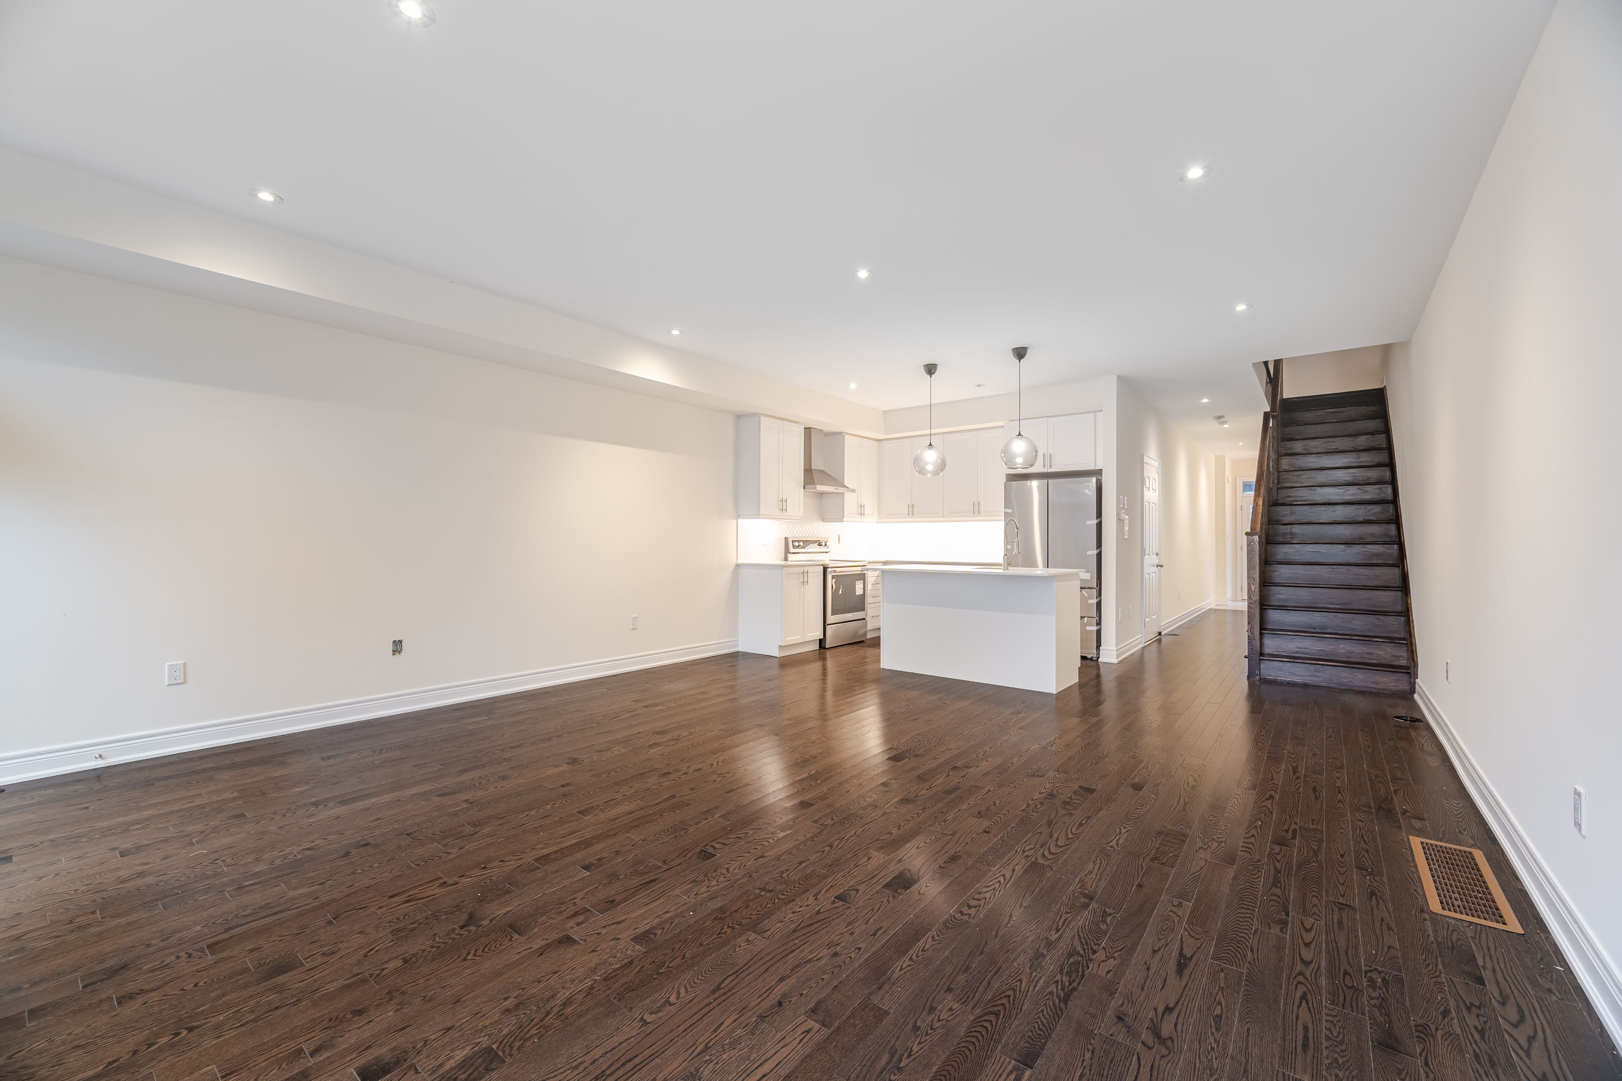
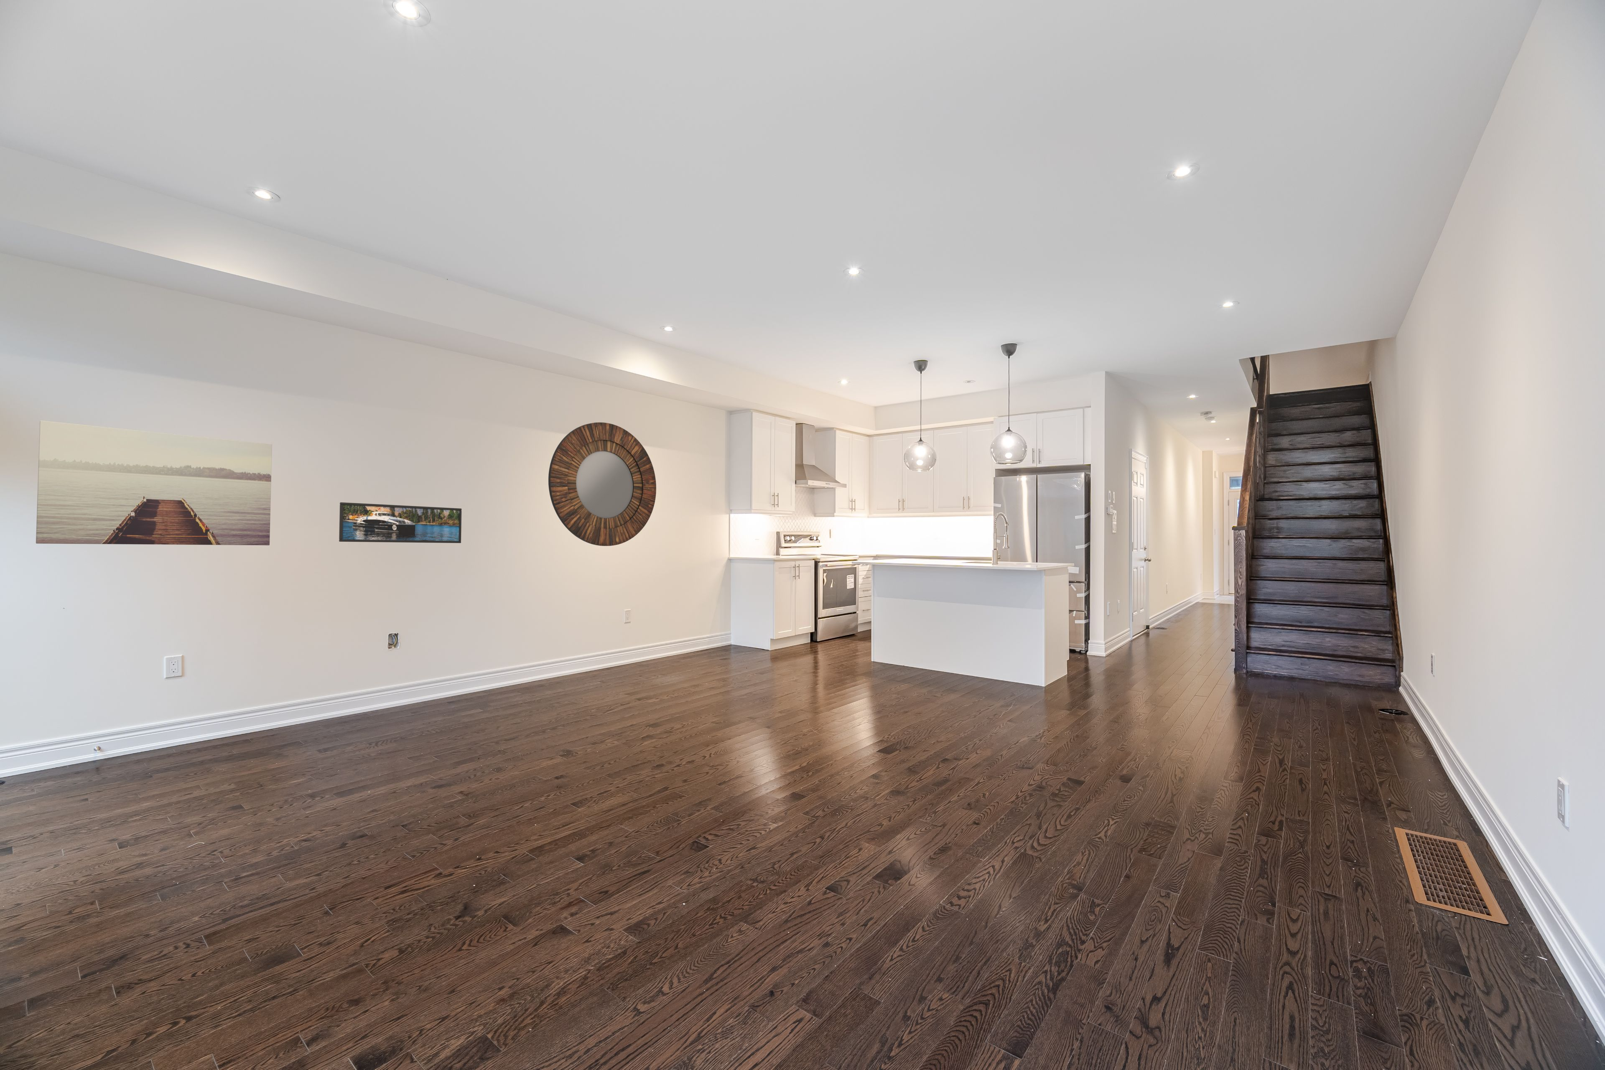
+ home mirror [548,422,657,546]
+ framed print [338,502,462,543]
+ wall art [36,420,272,546]
